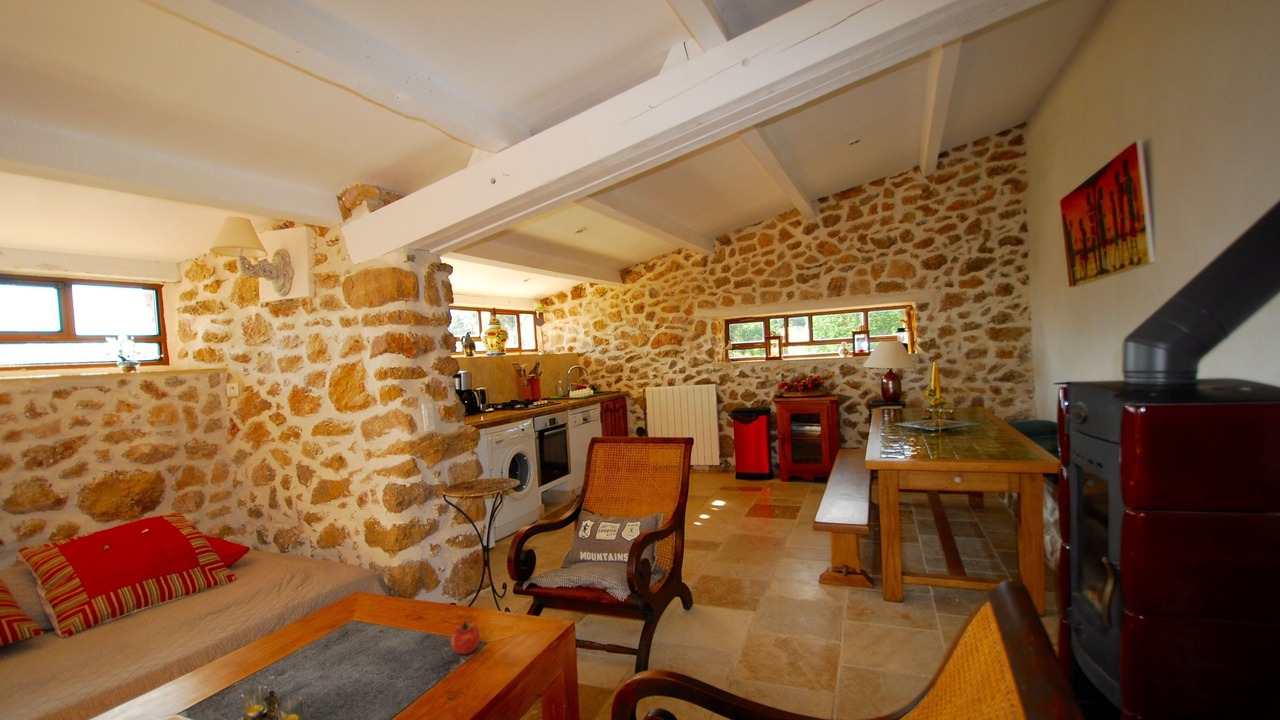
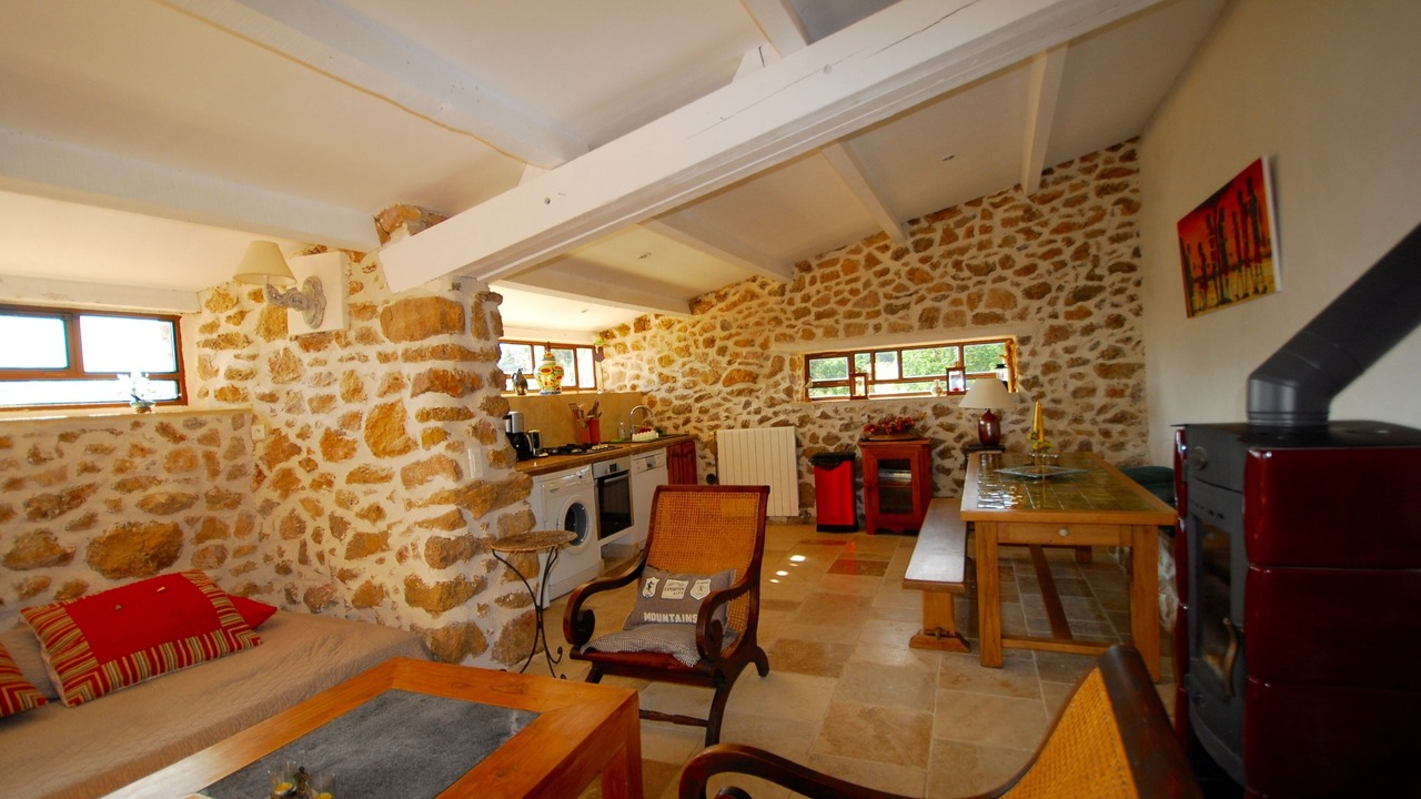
- fruit [450,621,481,656]
